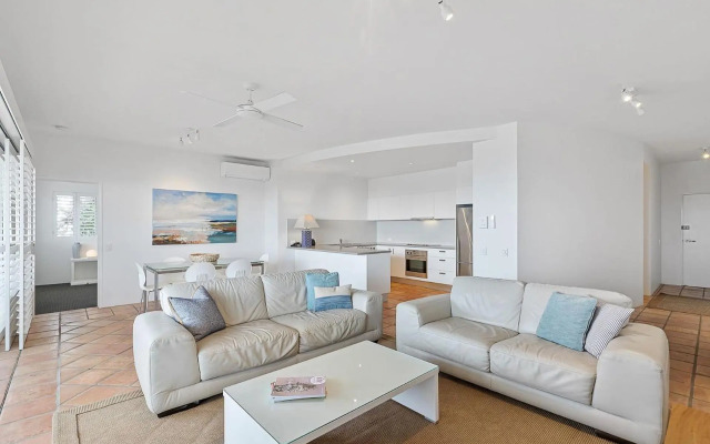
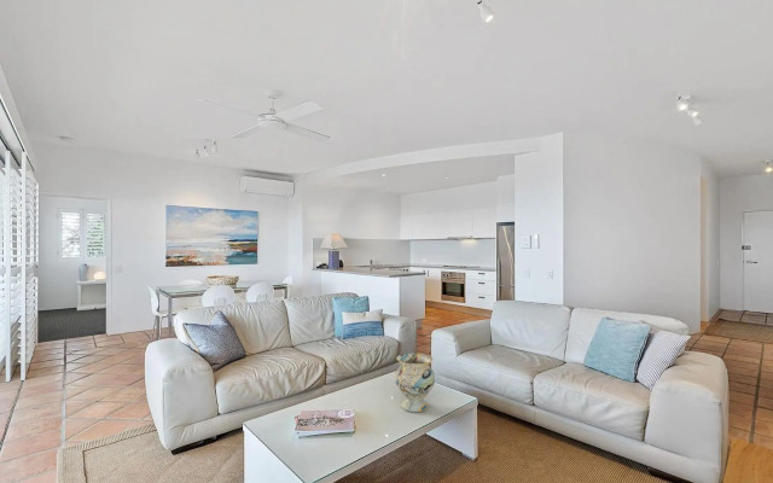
+ decorative vase [394,353,436,413]
